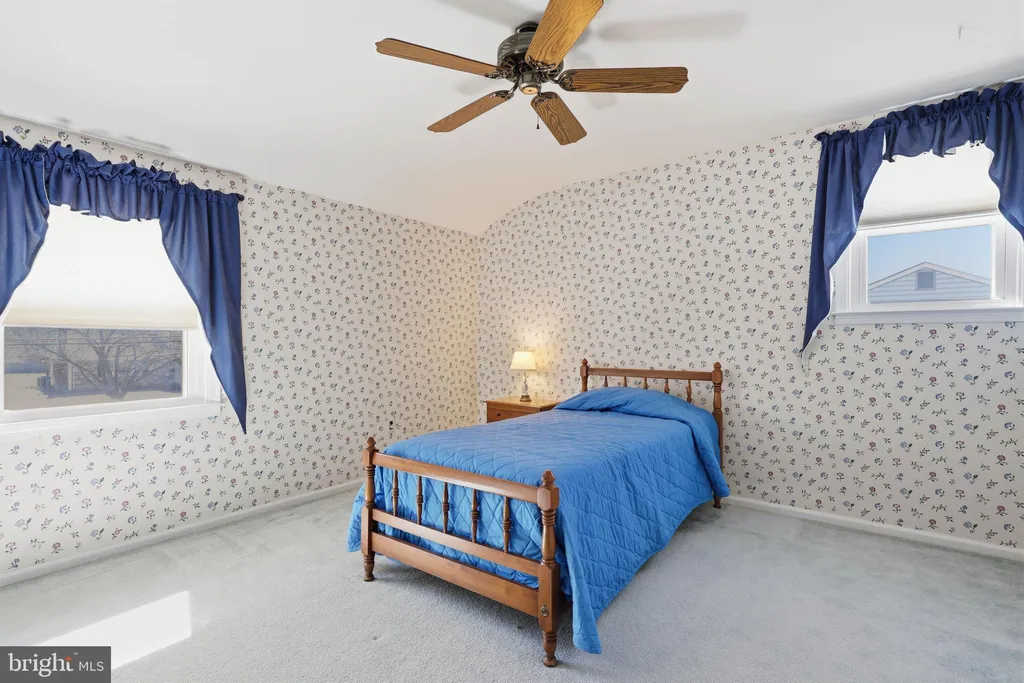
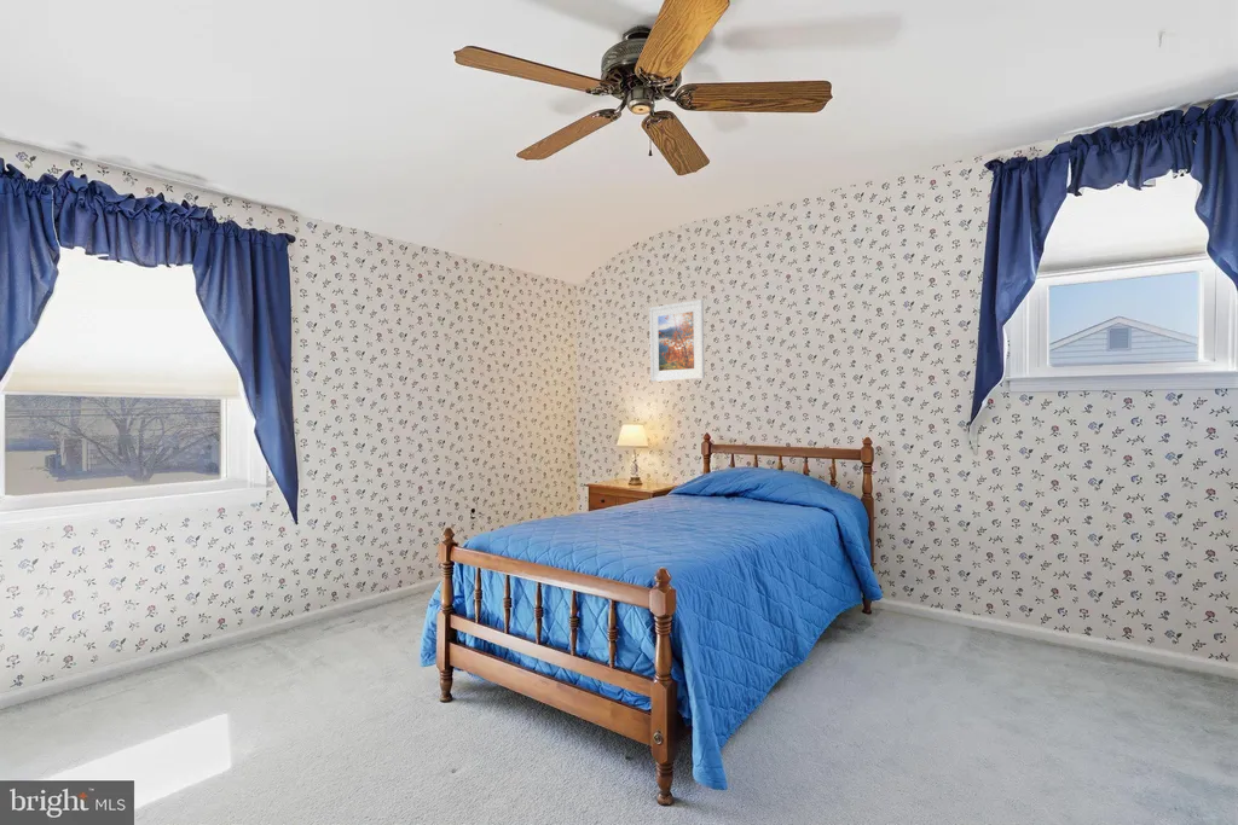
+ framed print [648,298,706,383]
